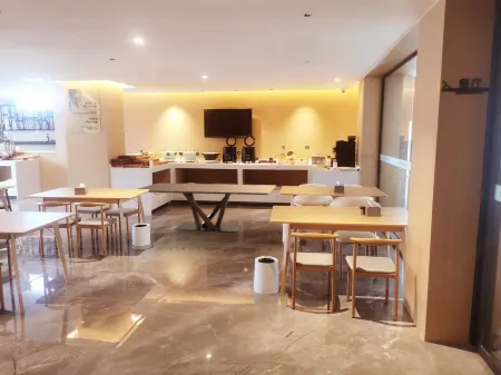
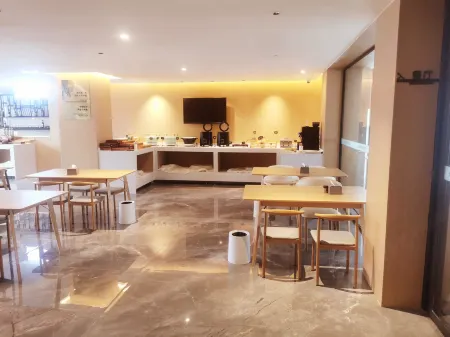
- dining table [137,182,277,233]
